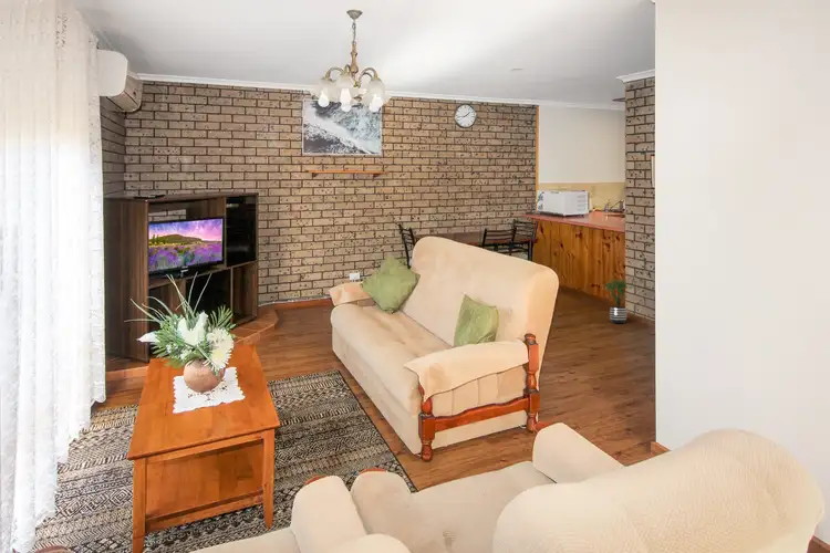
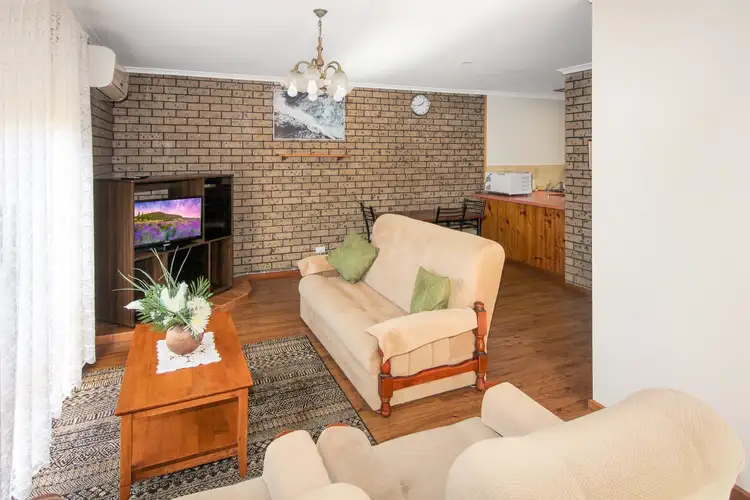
- potted plant [601,278,636,324]
